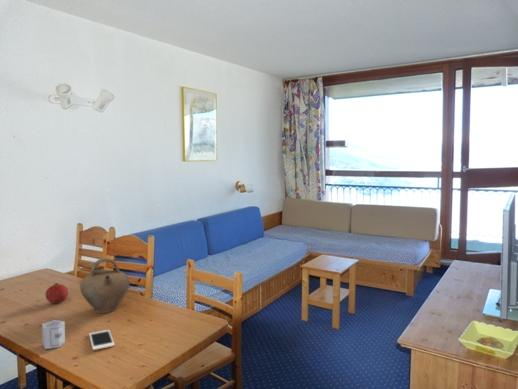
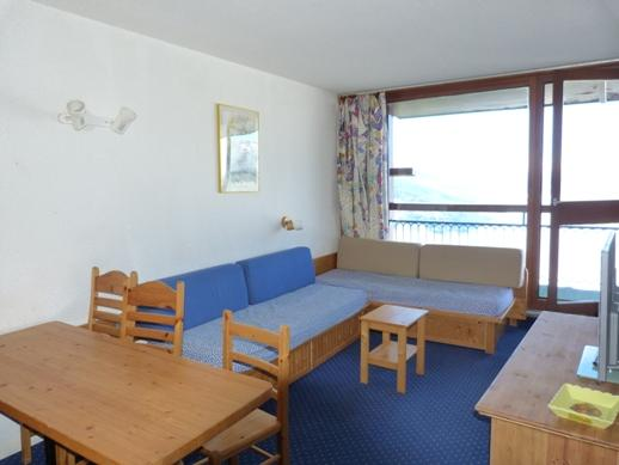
- cell phone [88,329,116,351]
- cup [41,319,66,350]
- jug [79,257,131,314]
- fruit [45,282,69,305]
